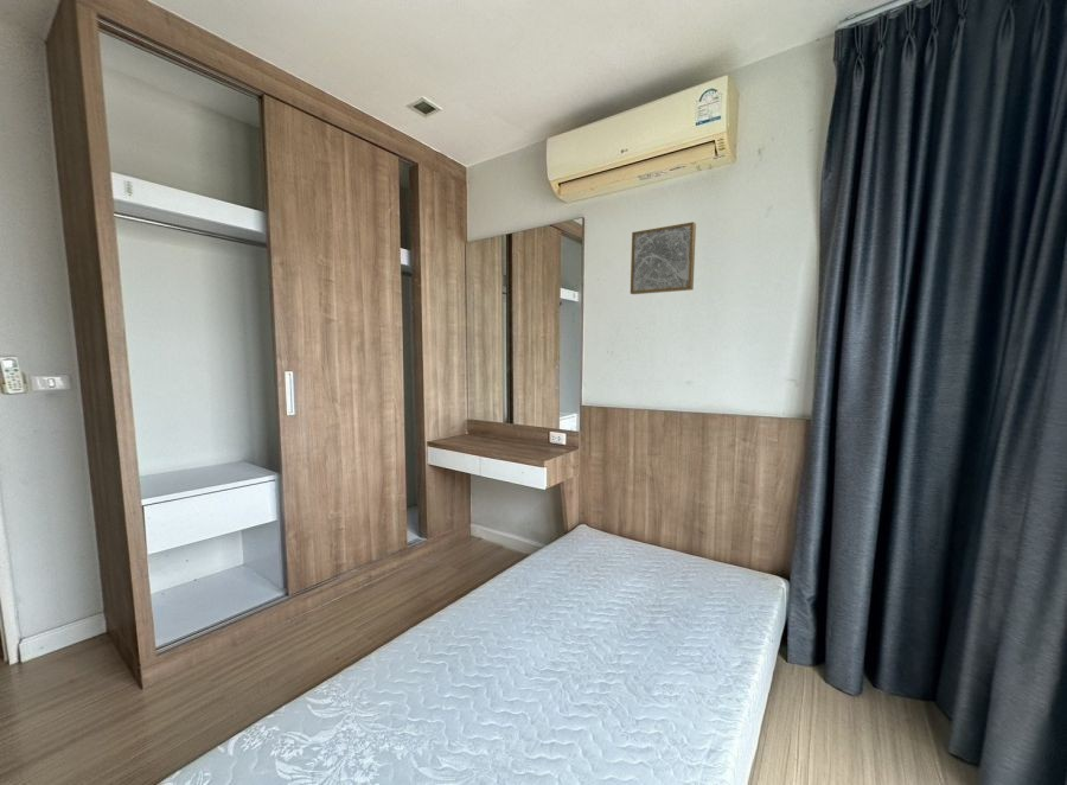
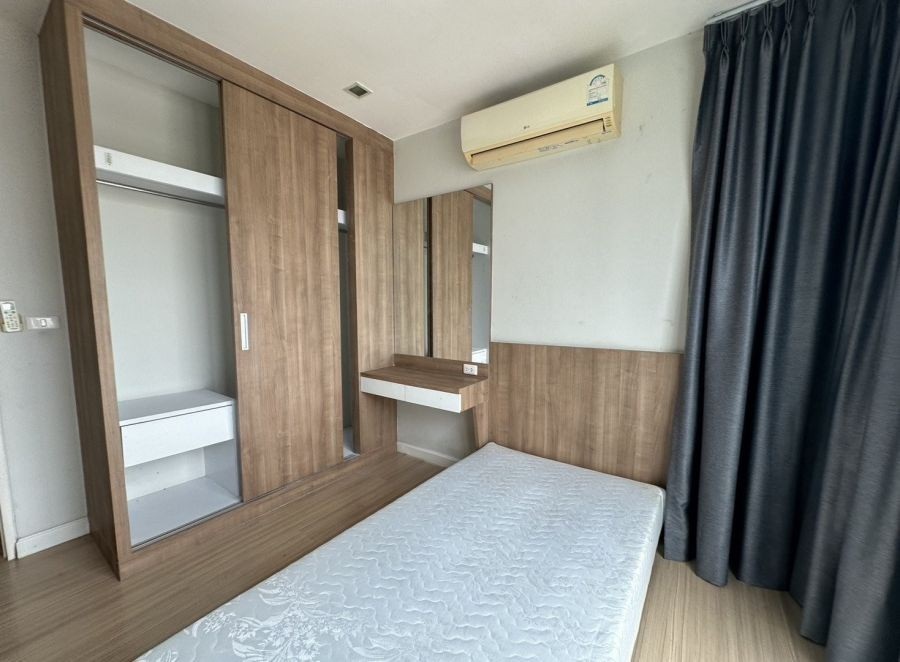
- wall art [630,221,697,295]
